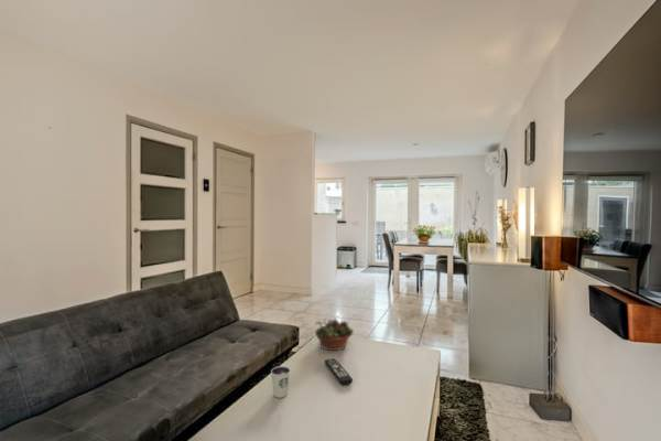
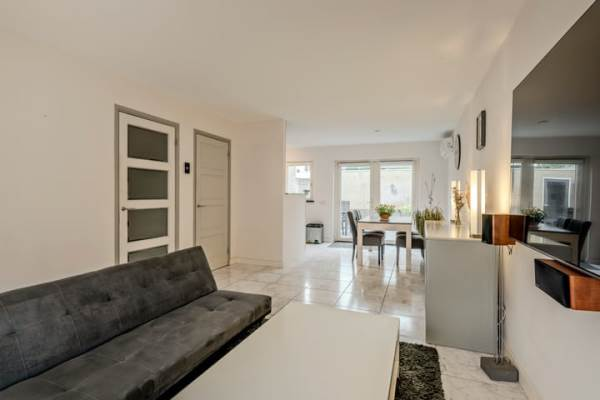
- succulent planter [314,318,355,352]
- remote control [323,357,354,386]
- dixie cup [270,365,291,399]
